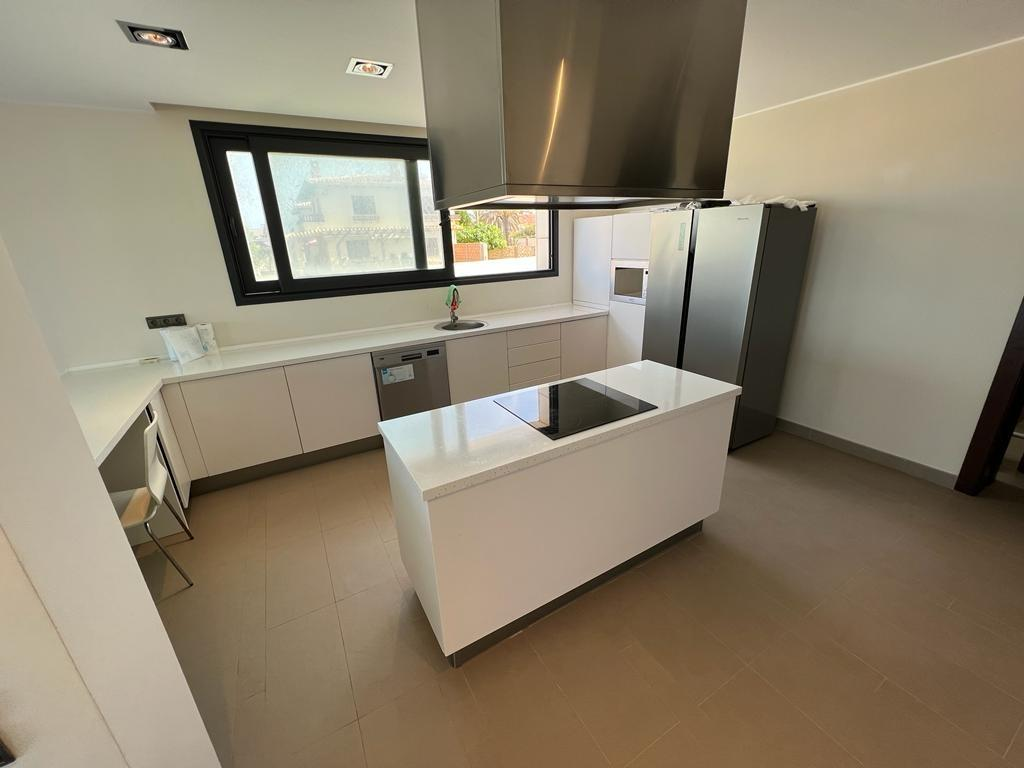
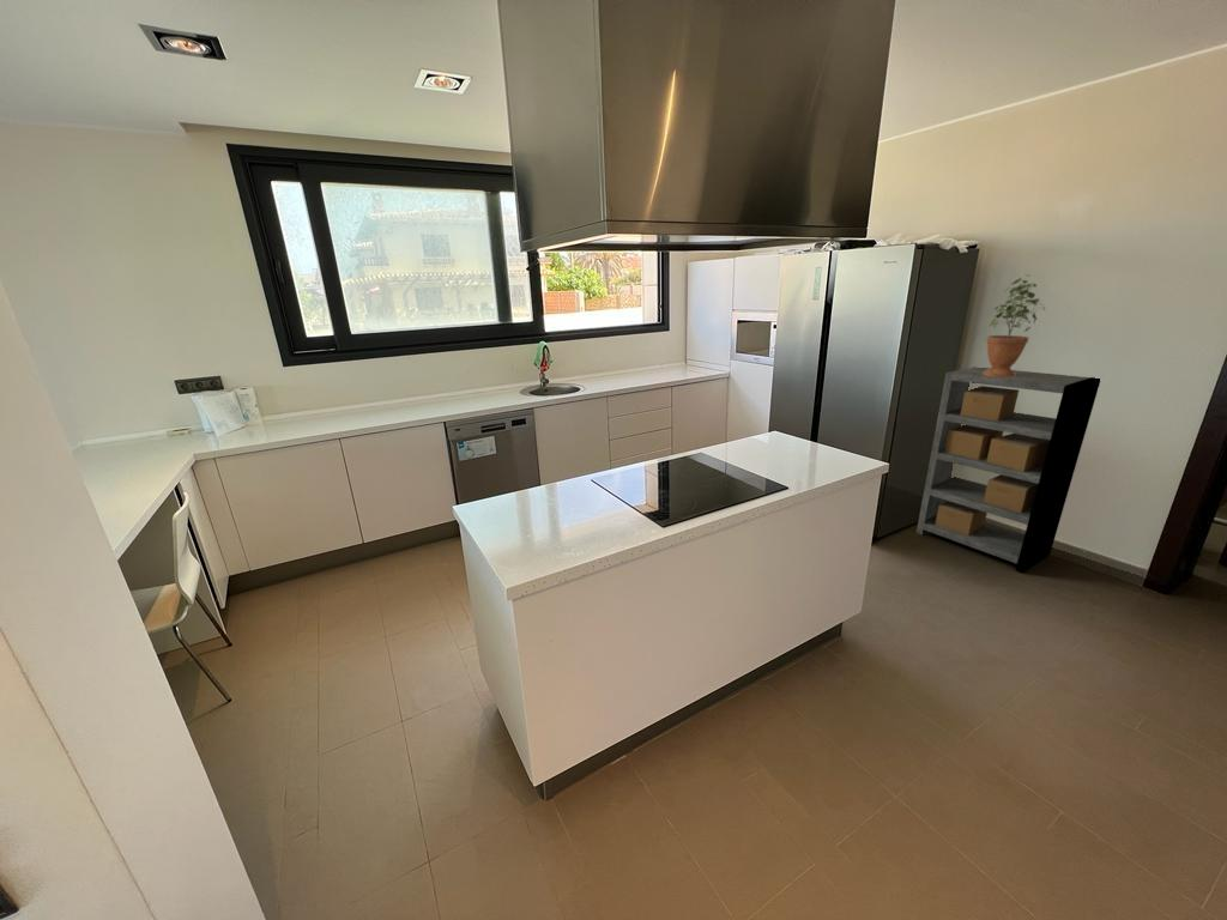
+ potted plant [983,274,1046,377]
+ shelving unit [915,365,1101,574]
